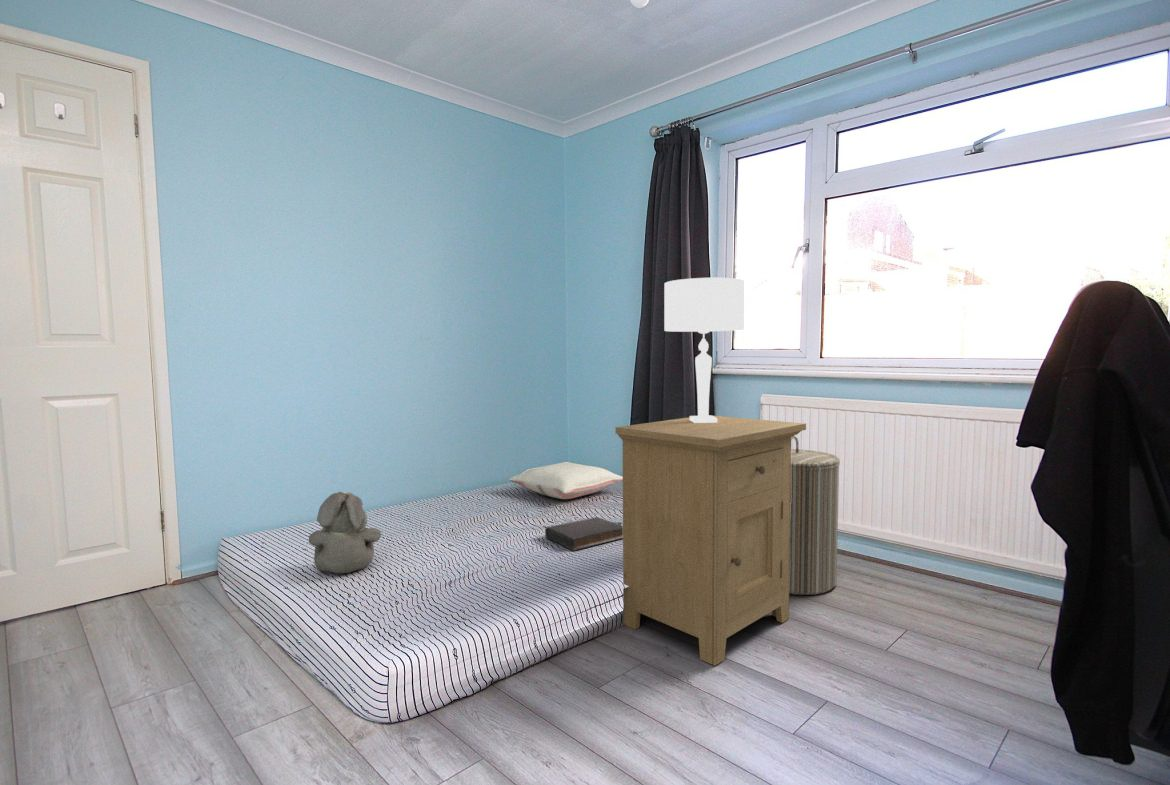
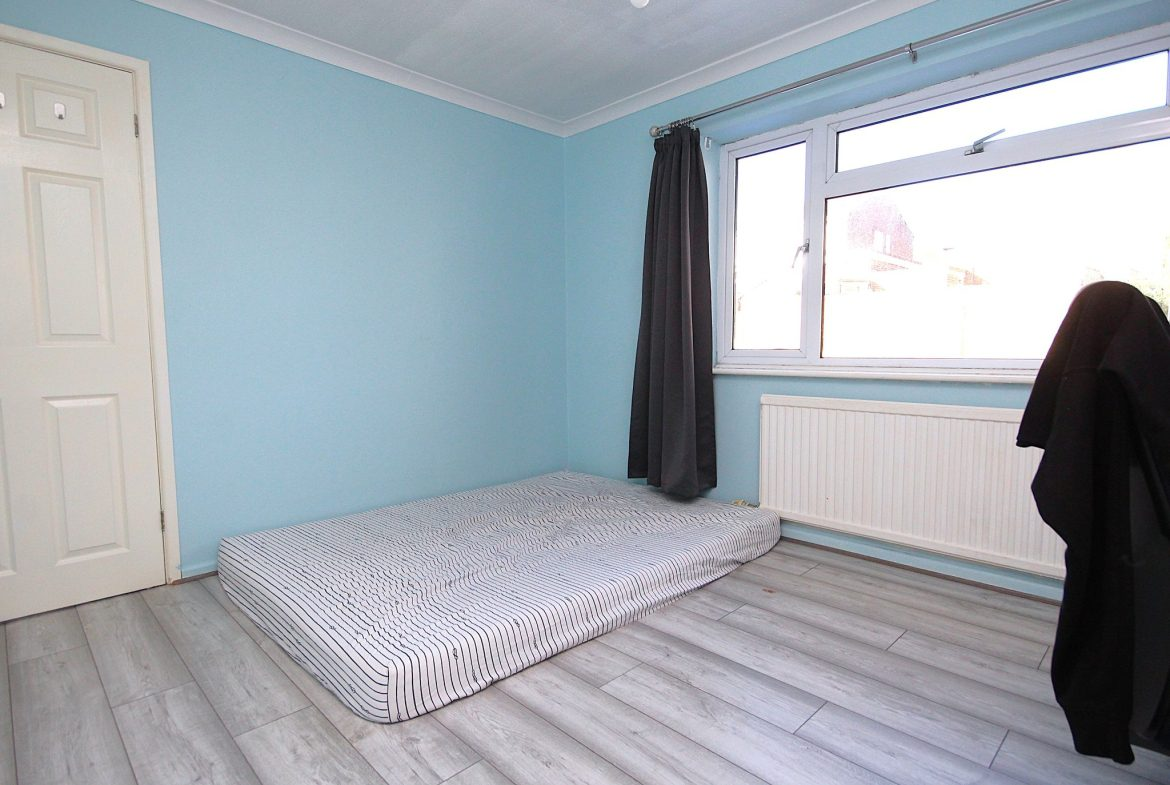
- nightstand [614,414,807,667]
- teddy bear [308,491,382,574]
- book [544,516,623,552]
- table lamp [663,277,745,423]
- laundry hamper [789,435,841,596]
- pillow [508,461,623,500]
